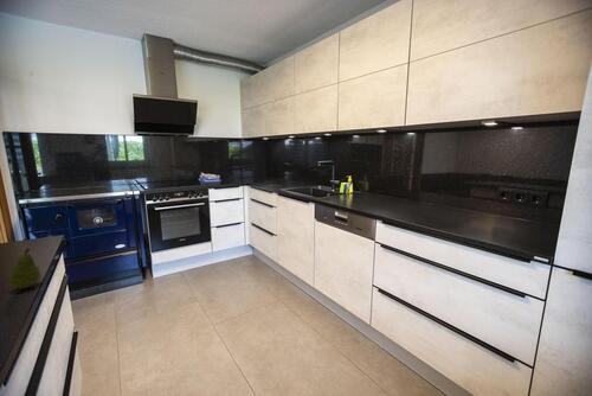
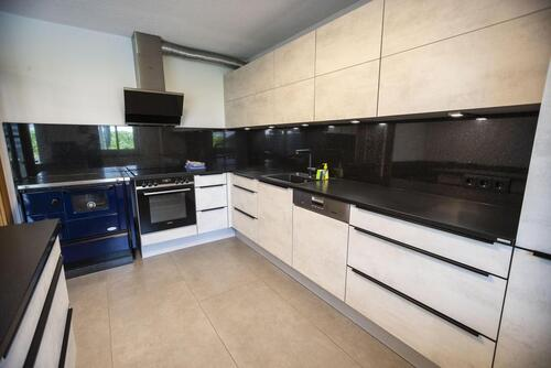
- fruit [7,247,41,289]
